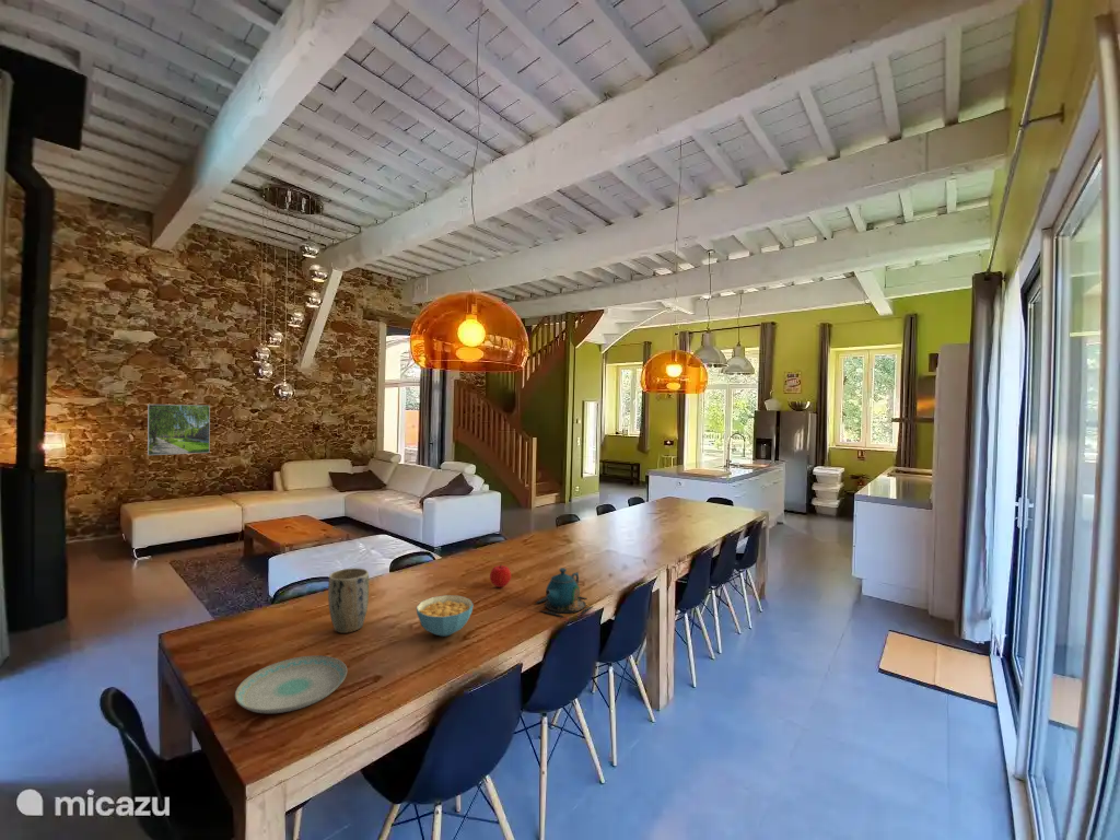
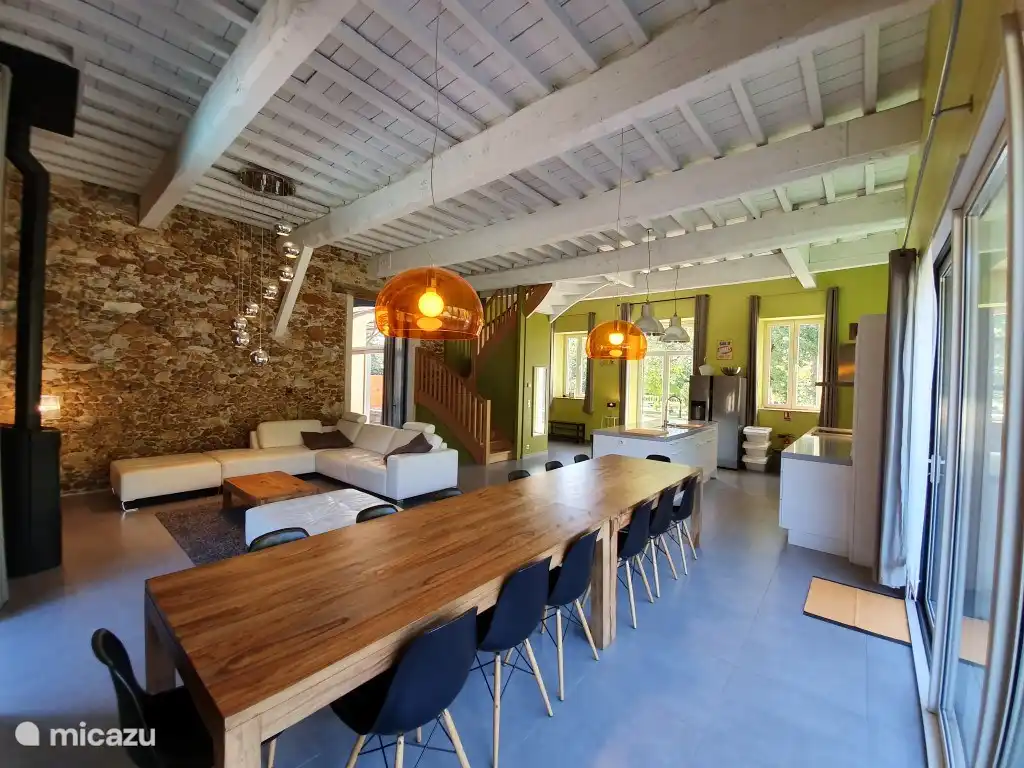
- cereal bowl [416,594,475,638]
- fruit [489,563,512,588]
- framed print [147,404,211,456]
- teapot [533,567,594,618]
- plate [234,655,348,714]
- plant pot [327,567,370,634]
